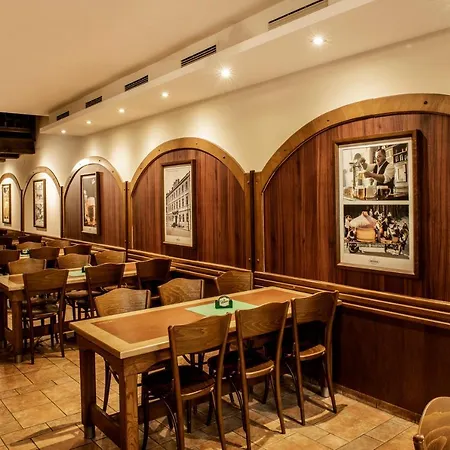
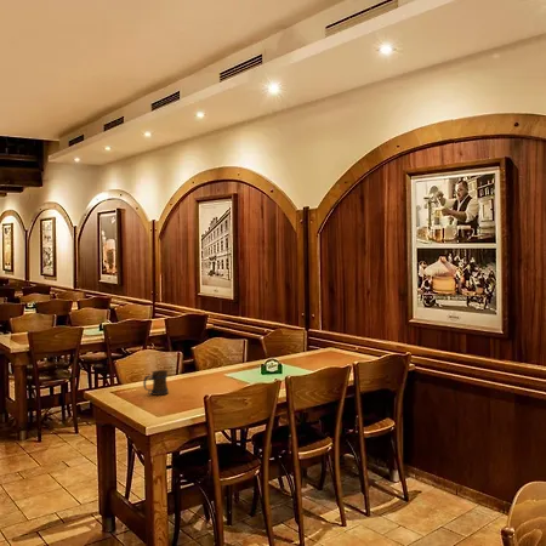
+ beer mug [142,369,170,397]
